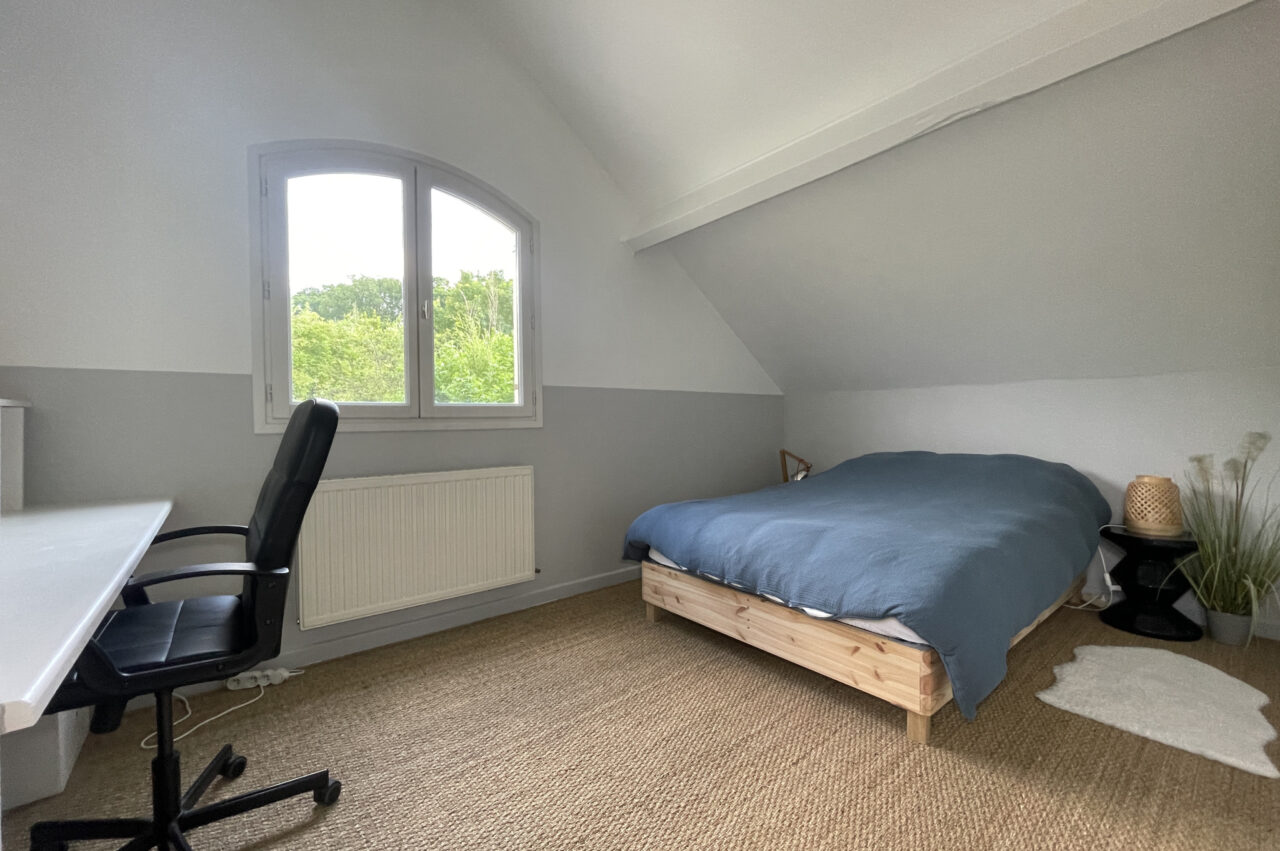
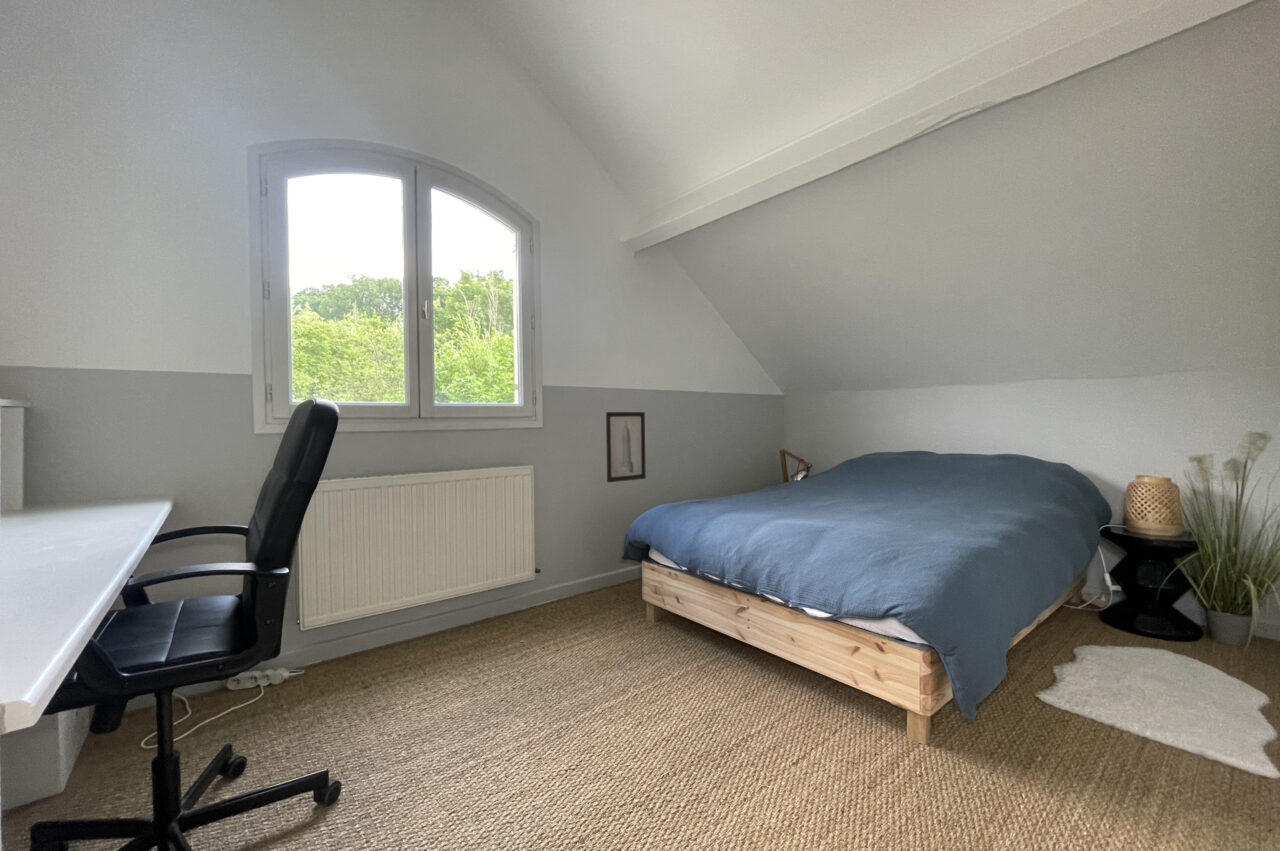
+ wall art [605,411,647,483]
